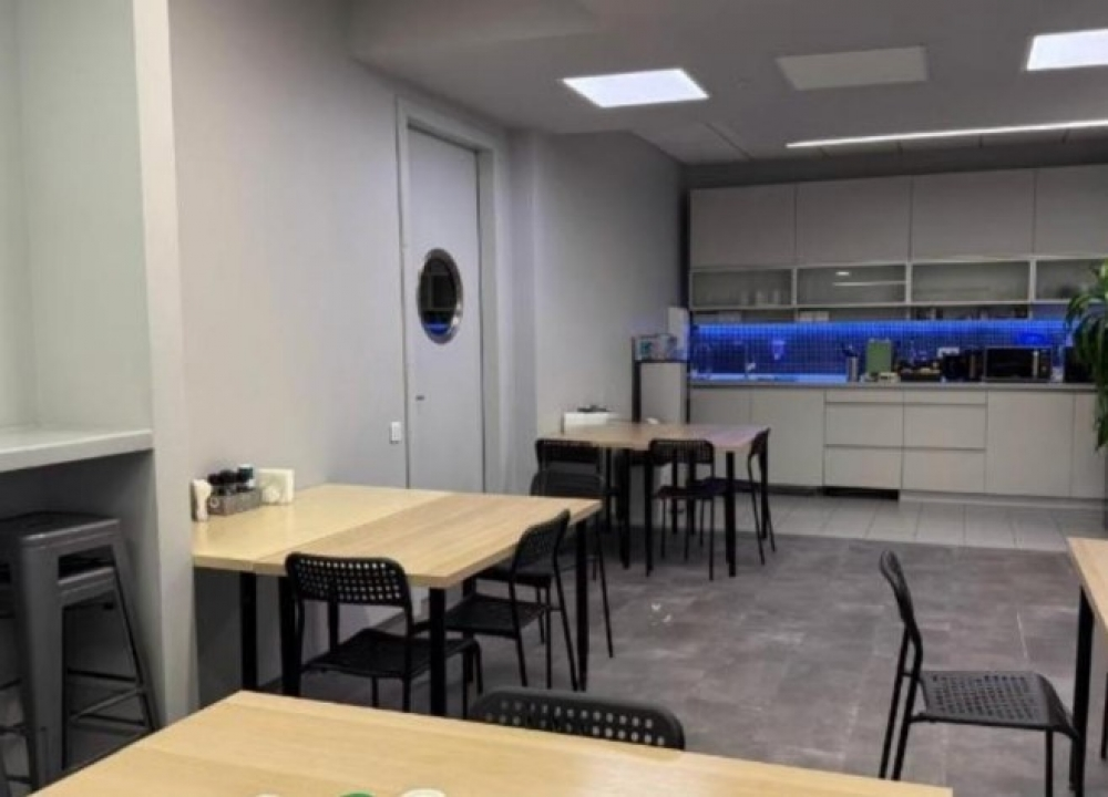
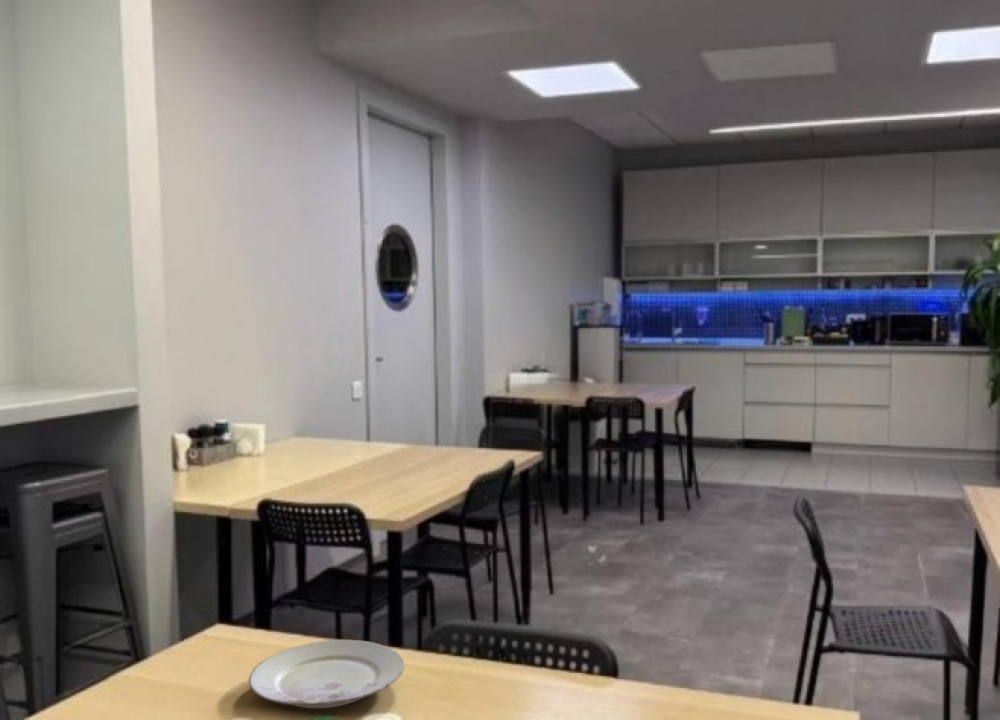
+ plate [248,639,405,709]
